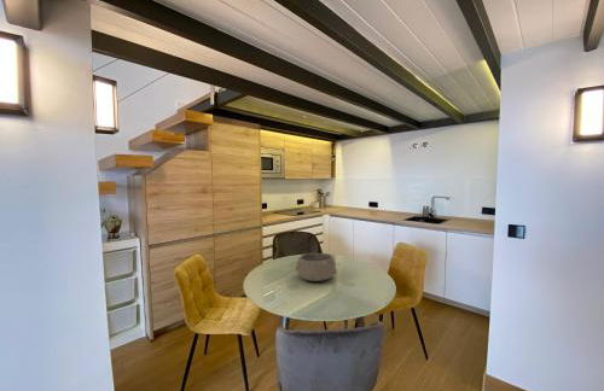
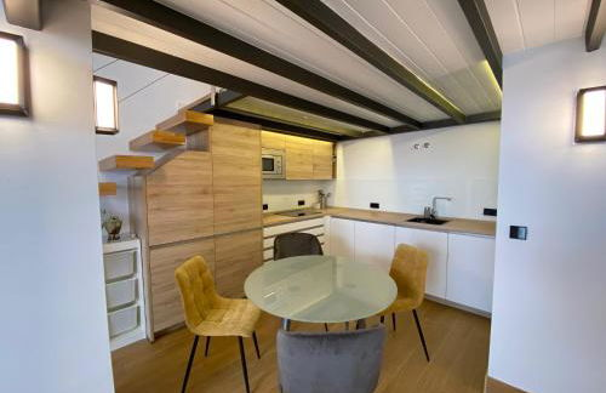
- bowl [295,252,338,282]
